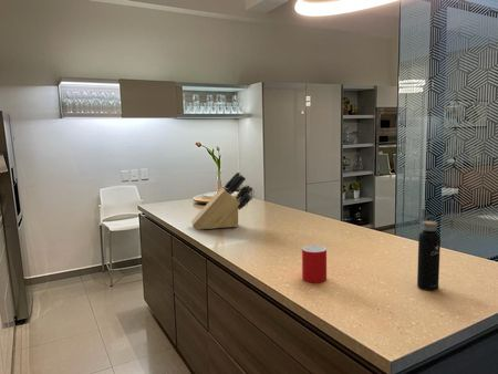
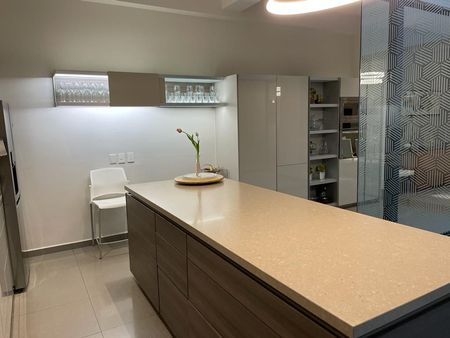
- cup [301,245,328,283]
- water bottle [416,215,442,292]
- knife block [190,170,255,231]
